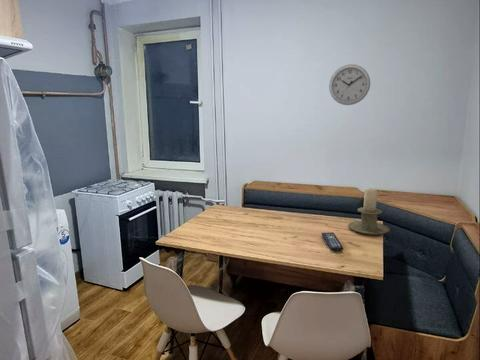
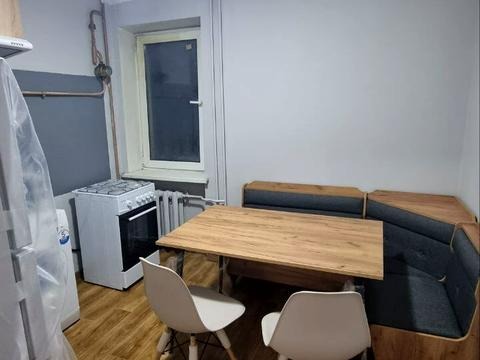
- wall clock [328,63,371,106]
- candle holder [347,187,391,236]
- remote control [321,232,344,252]
